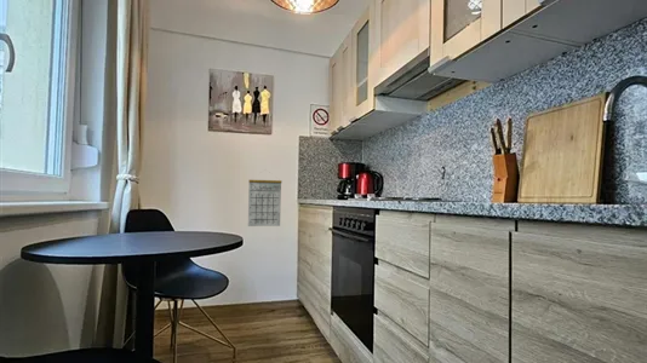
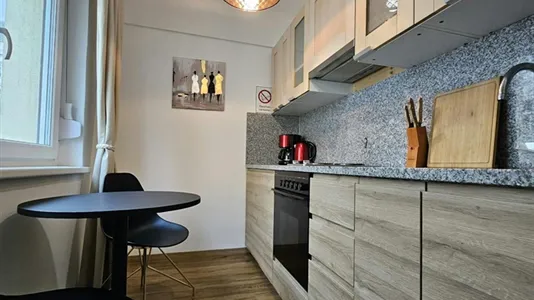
- calendar [247,168,282,227]
